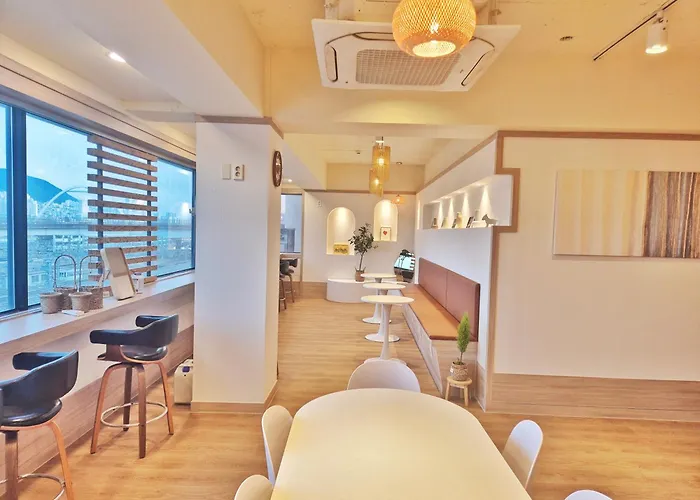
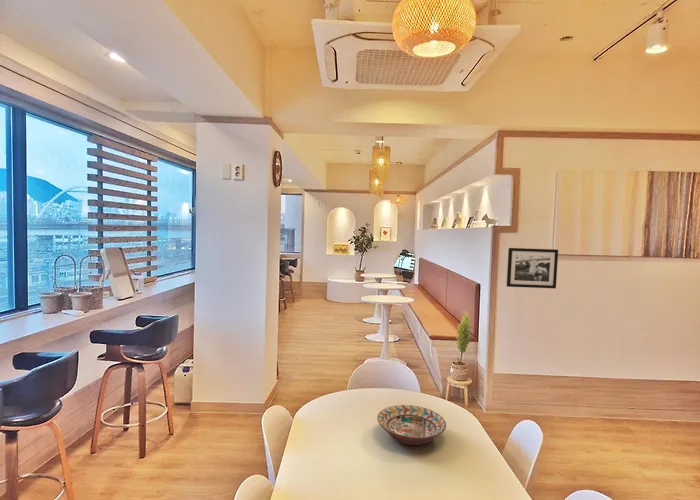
+ decorative bowl [376,404,447,446]
+ picture frame [506,247,559,289]
